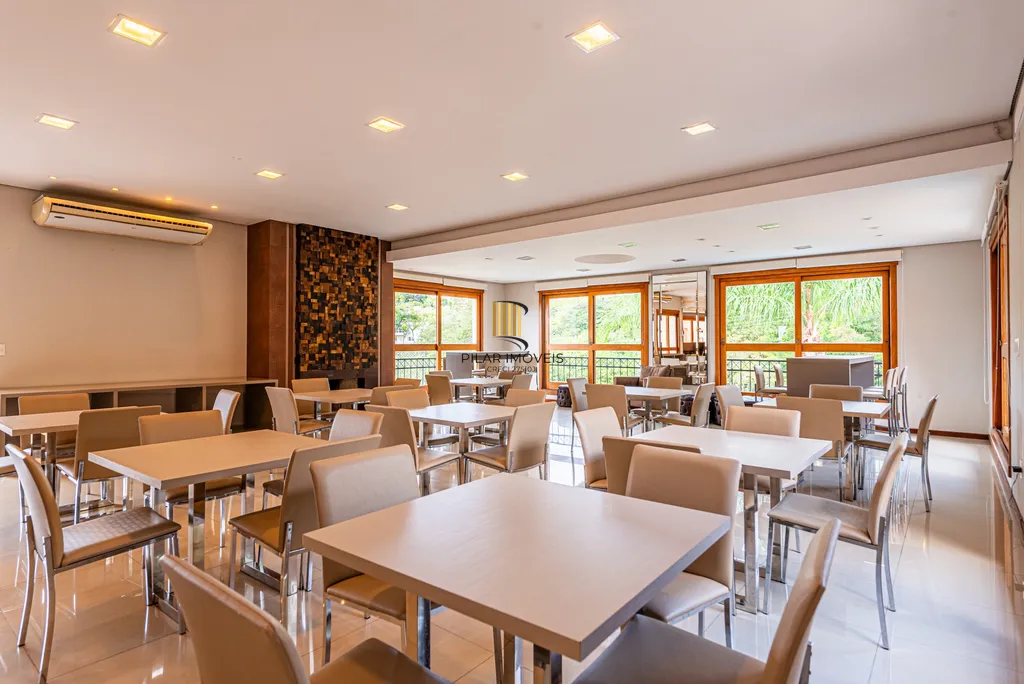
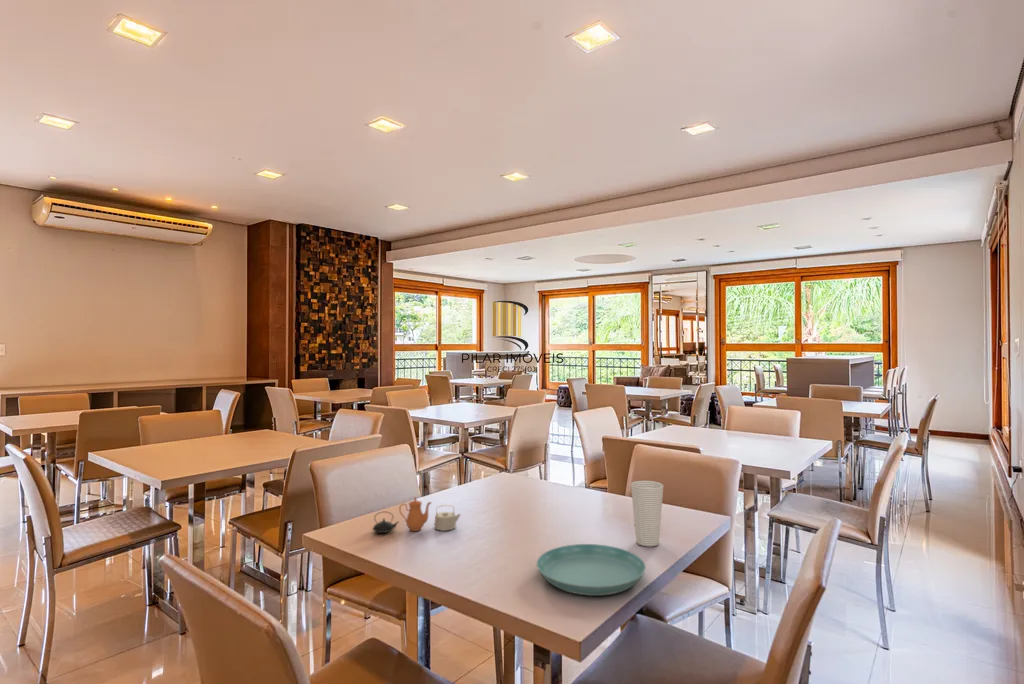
+ cup [630,479,664,547]
+ saucer [536,543,647,597]
+ teapot [372,496,462,534]
